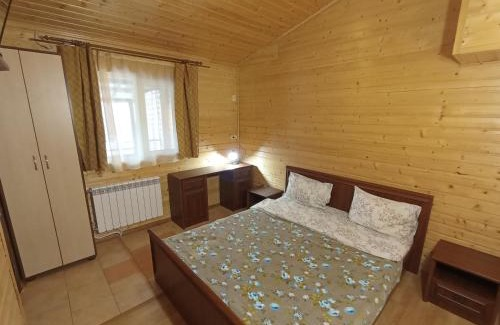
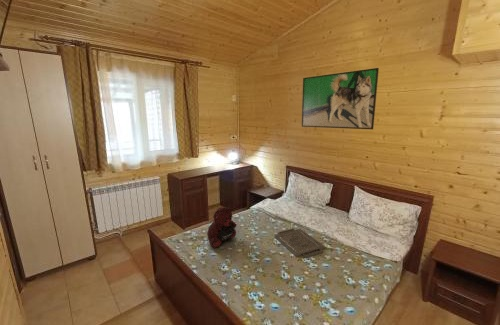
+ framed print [301,67,380,130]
+ teddy bear [206,206,237,249]
+ serving tray [274,228,326,259]
